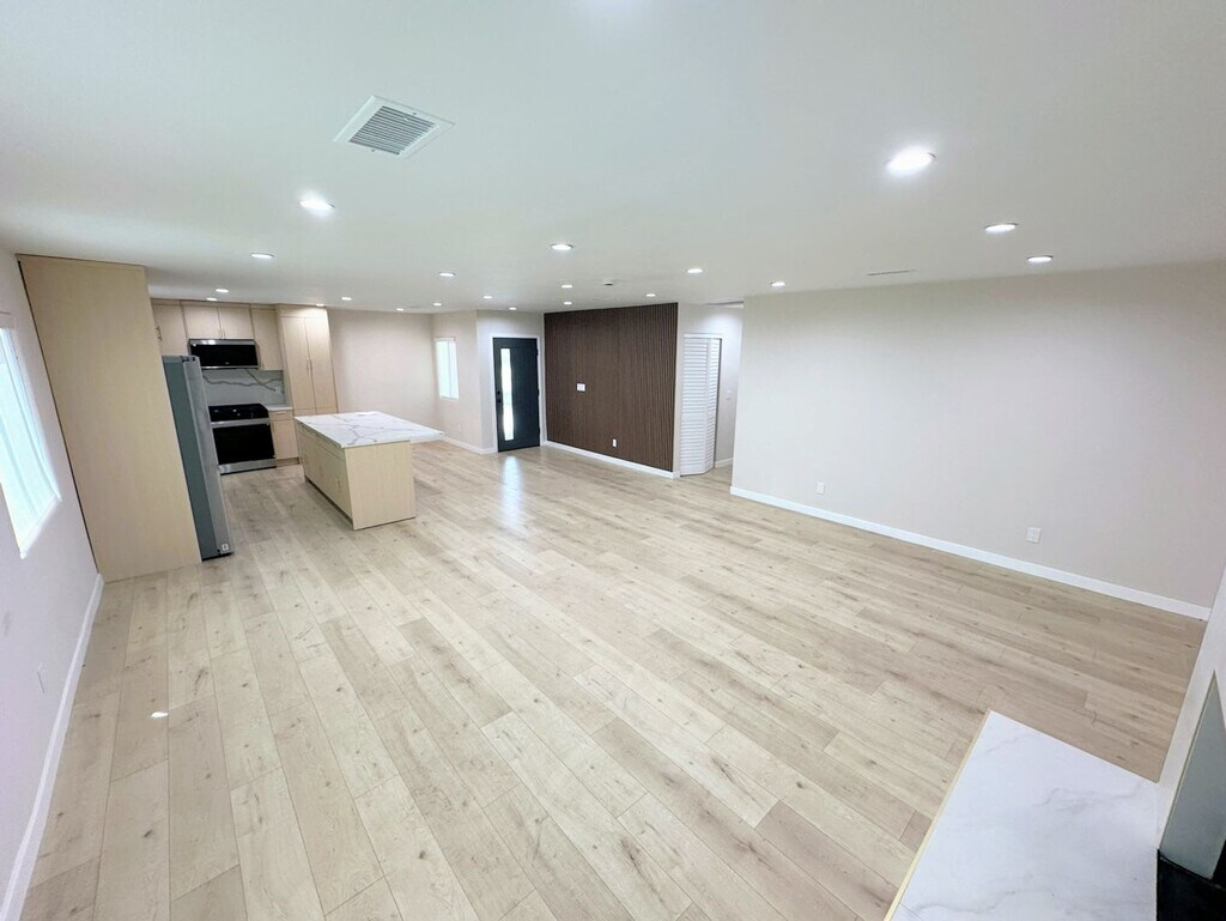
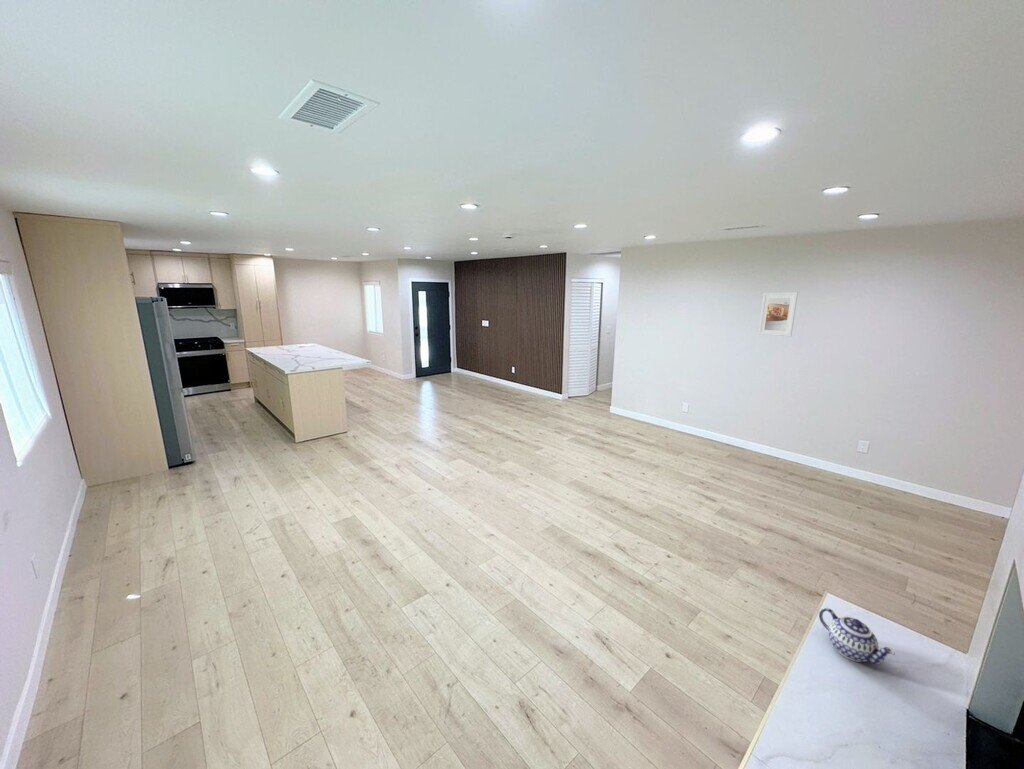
+ teapot [818,607,896,666]
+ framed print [757,291,799,337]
